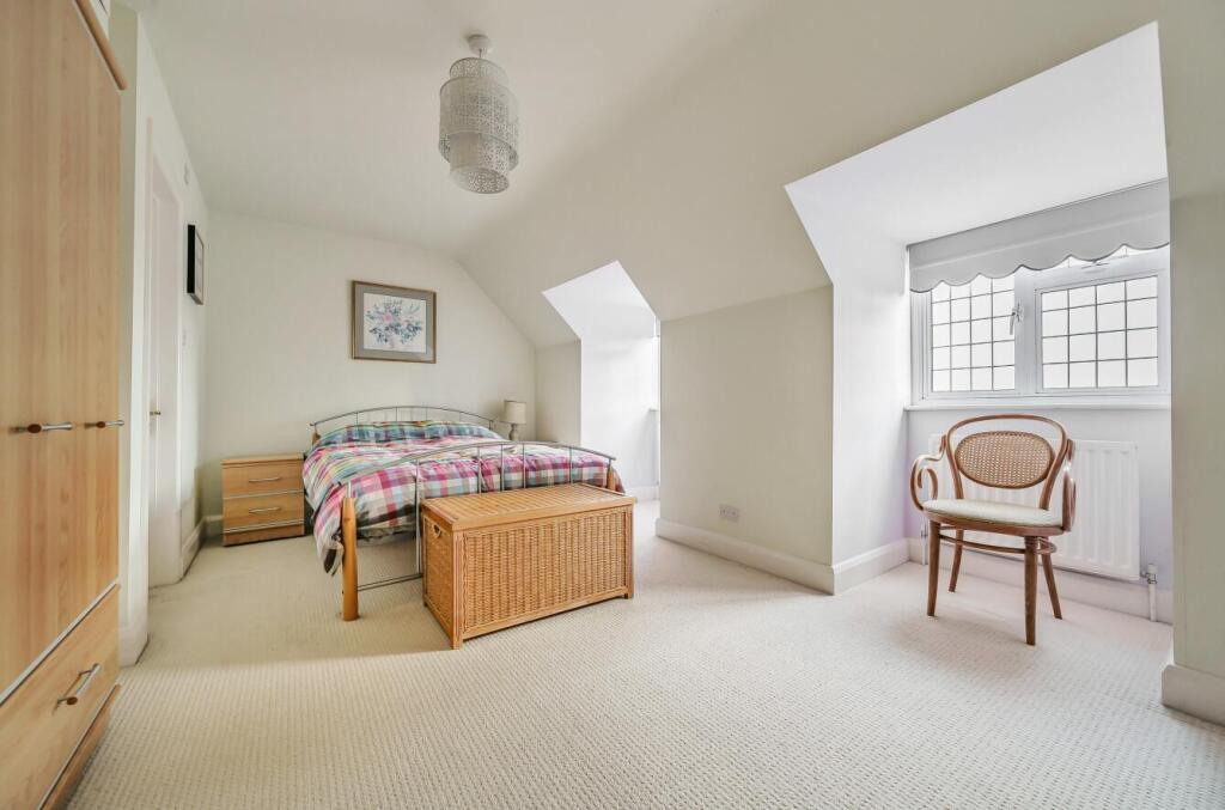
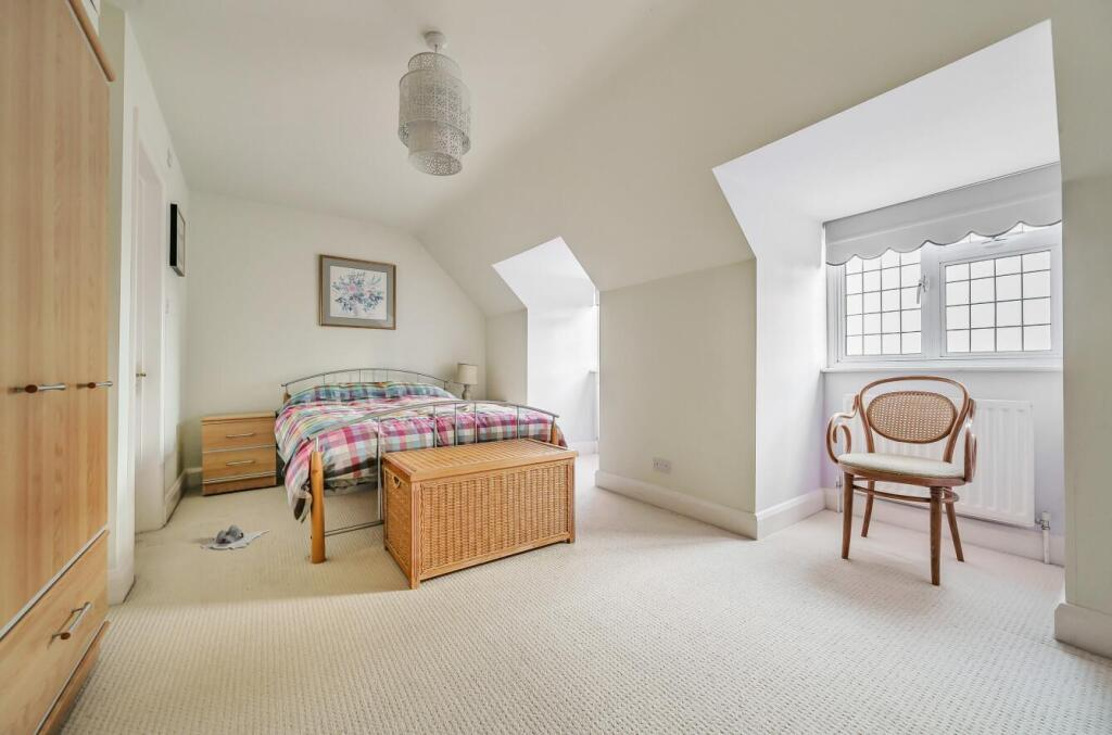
+ slippers [200,524,270,550]
